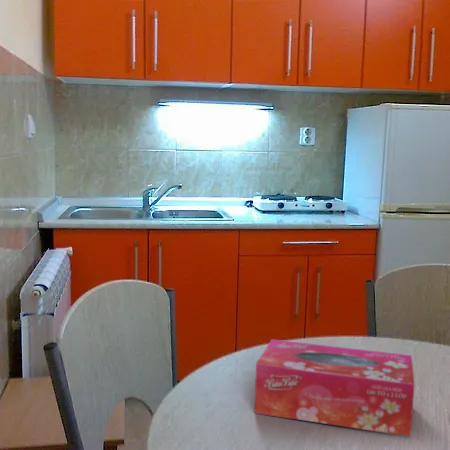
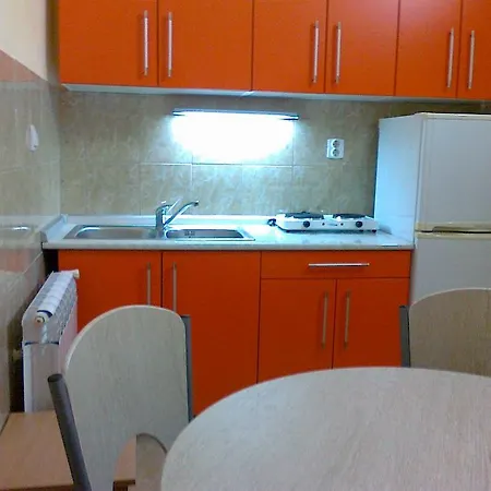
- tissue box [253,338,416,437]
